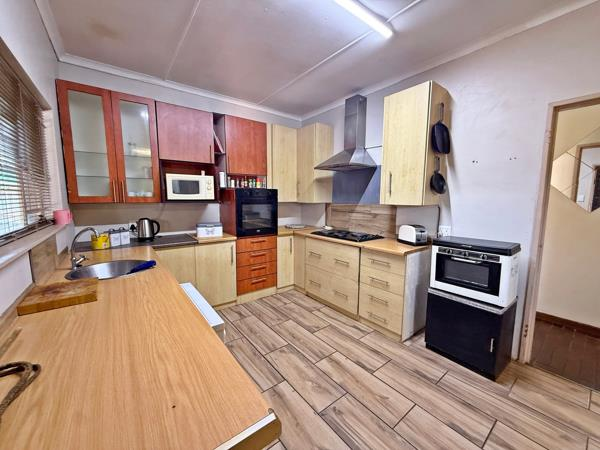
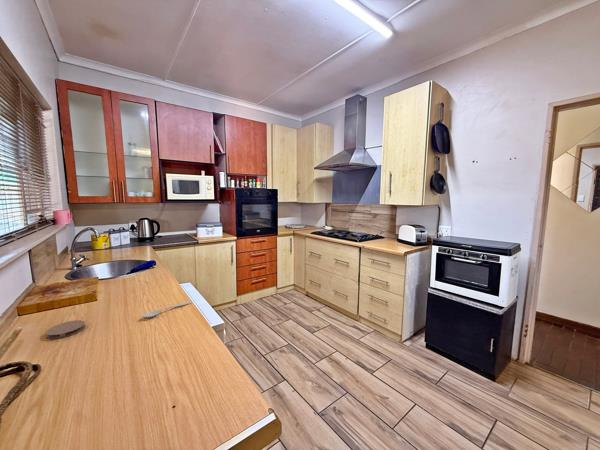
+ spoon [141,300,192,318]
+ coaster [45,319,86,340]
